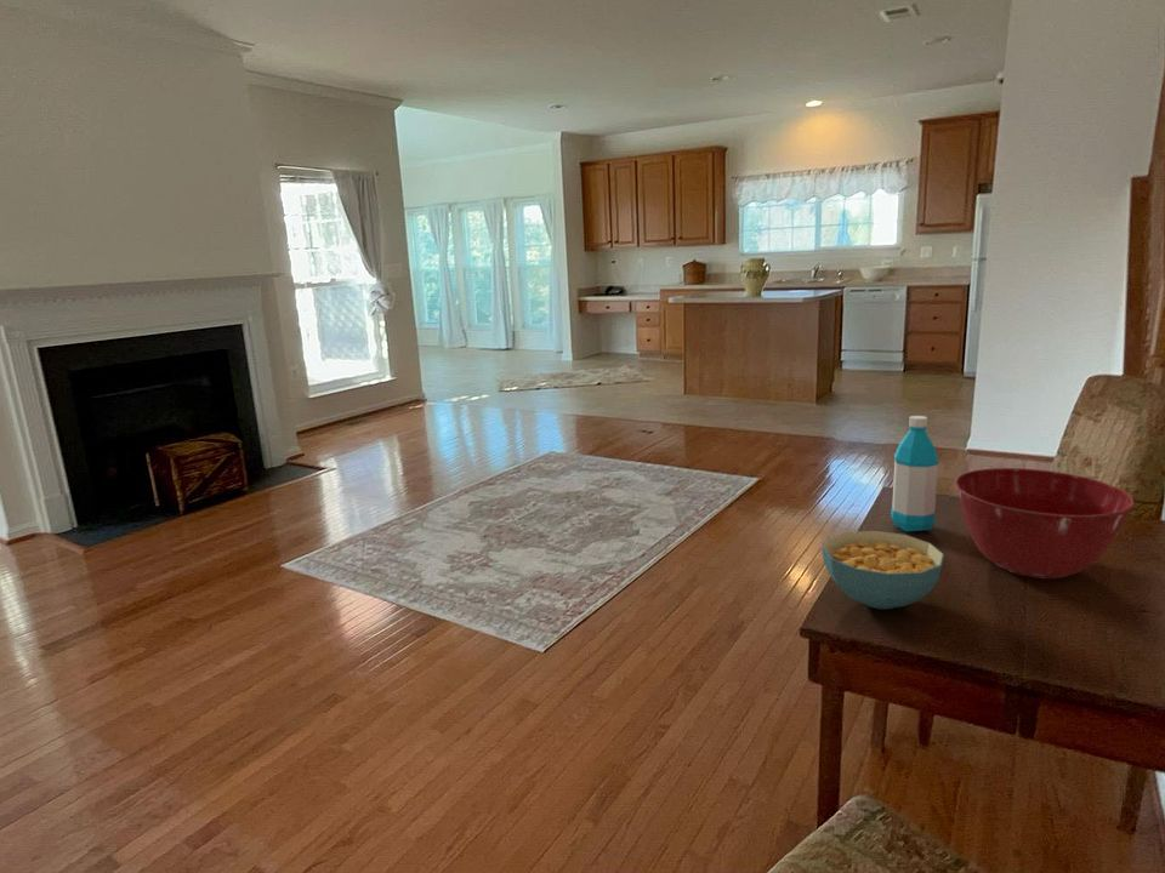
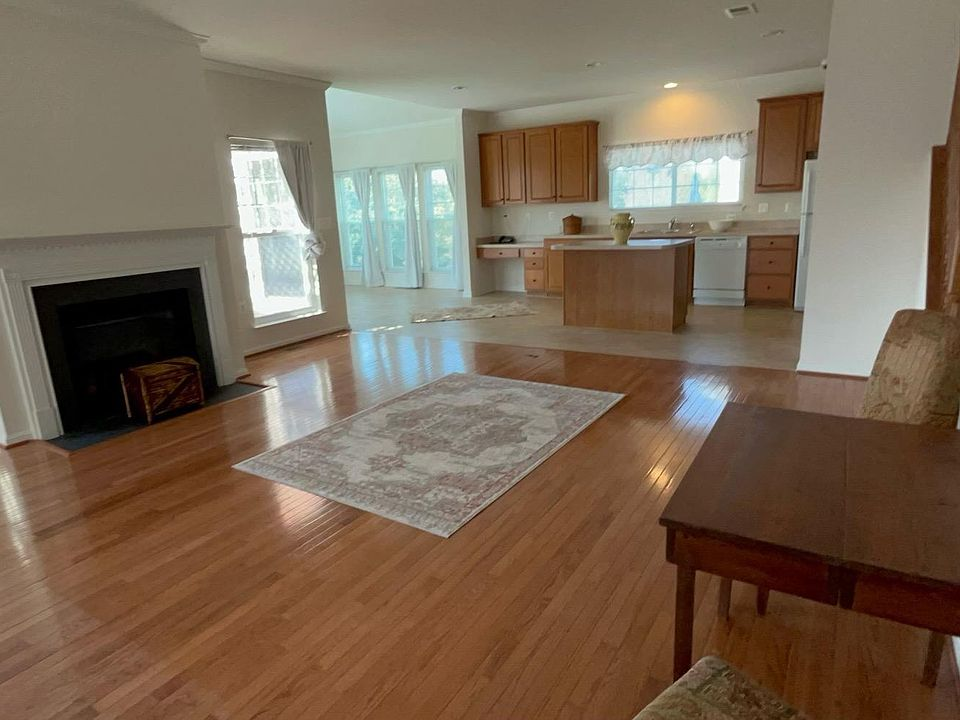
- cereal bowl [820,530,945,610]
- water bottle [890,415,940,532]
- mixing bowl [954,467,1136,580]
